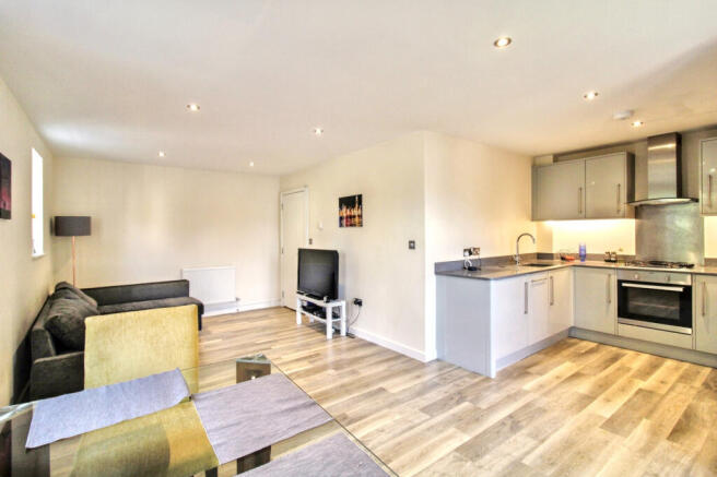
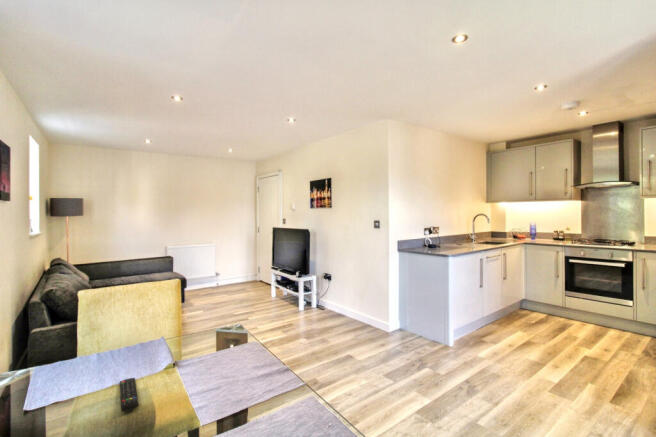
+ remote control [119,377,139,413]
